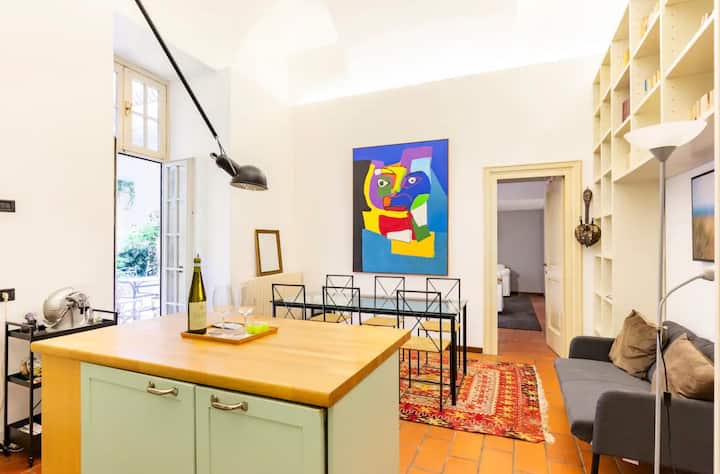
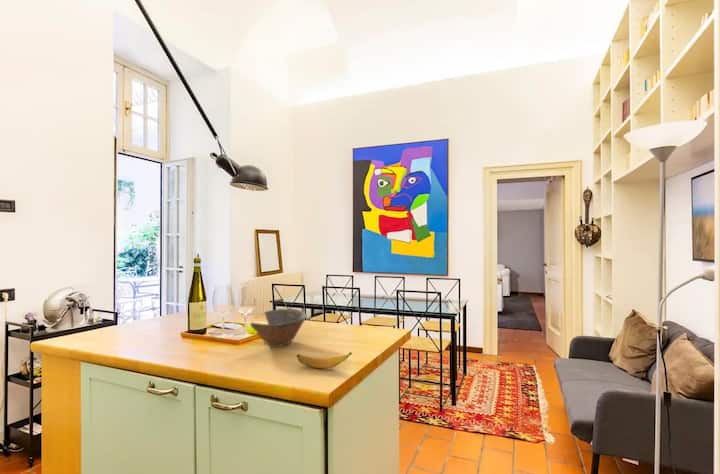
+ banana [296,351,353,369]
+ bowl [249,308,308,348]
